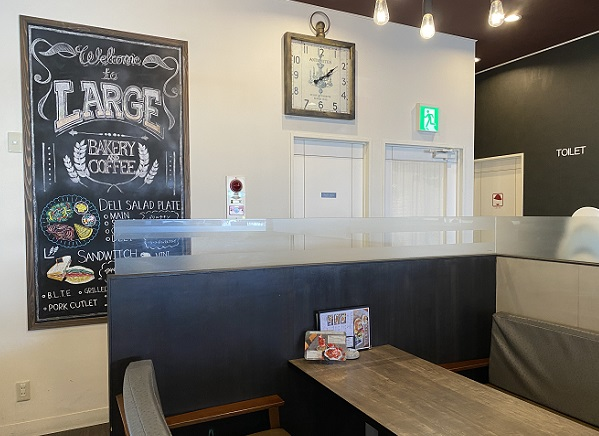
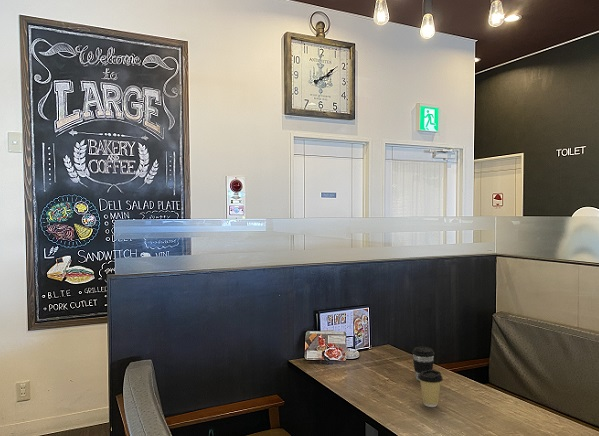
+ coffee cup [418,369,444,408]
+ coffee cup [411,346,435,382]
